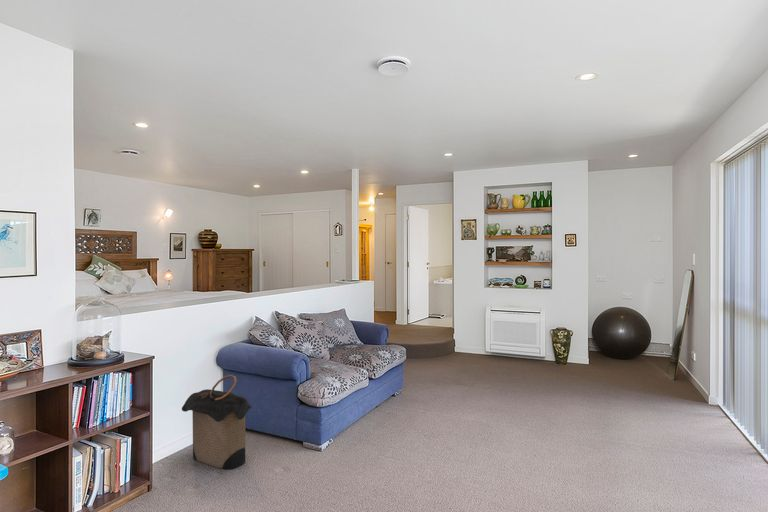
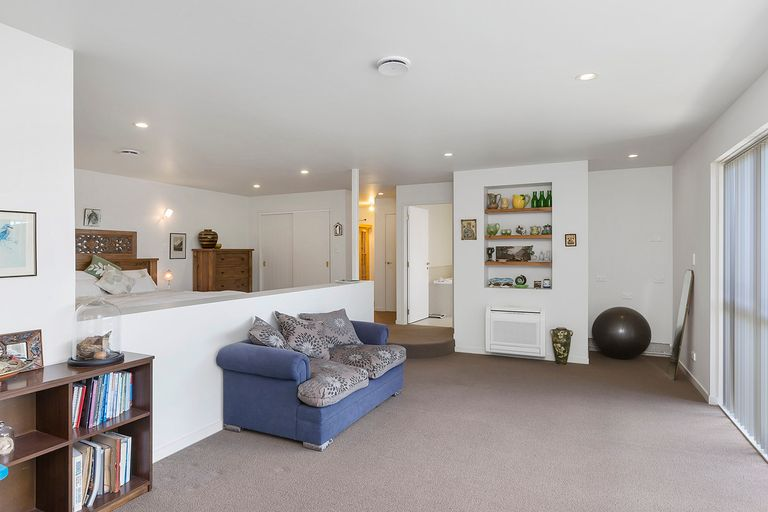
- laundry hamper [181,374,253,470]
